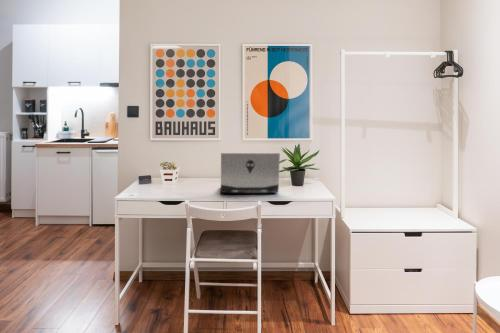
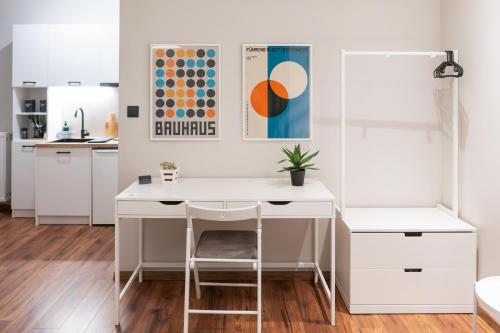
- laptop computer [219,152,281,194]
